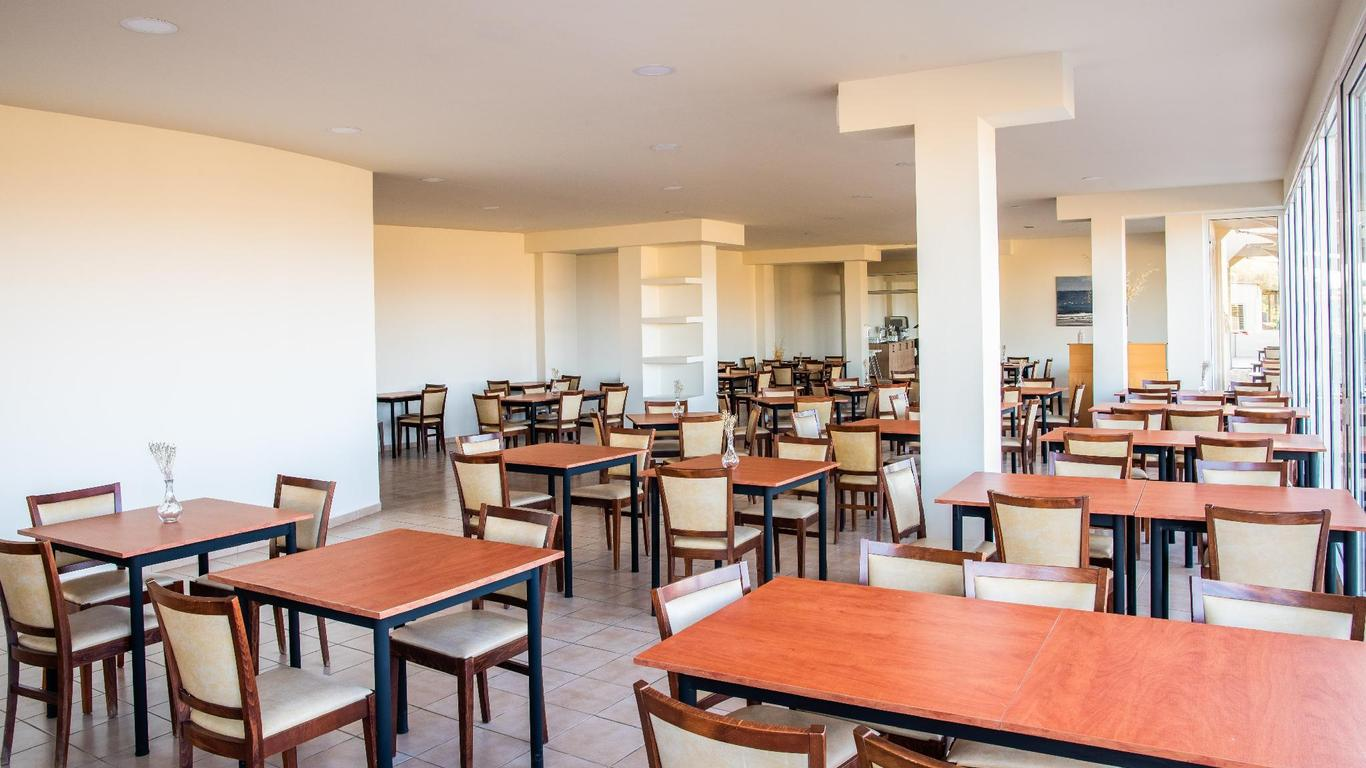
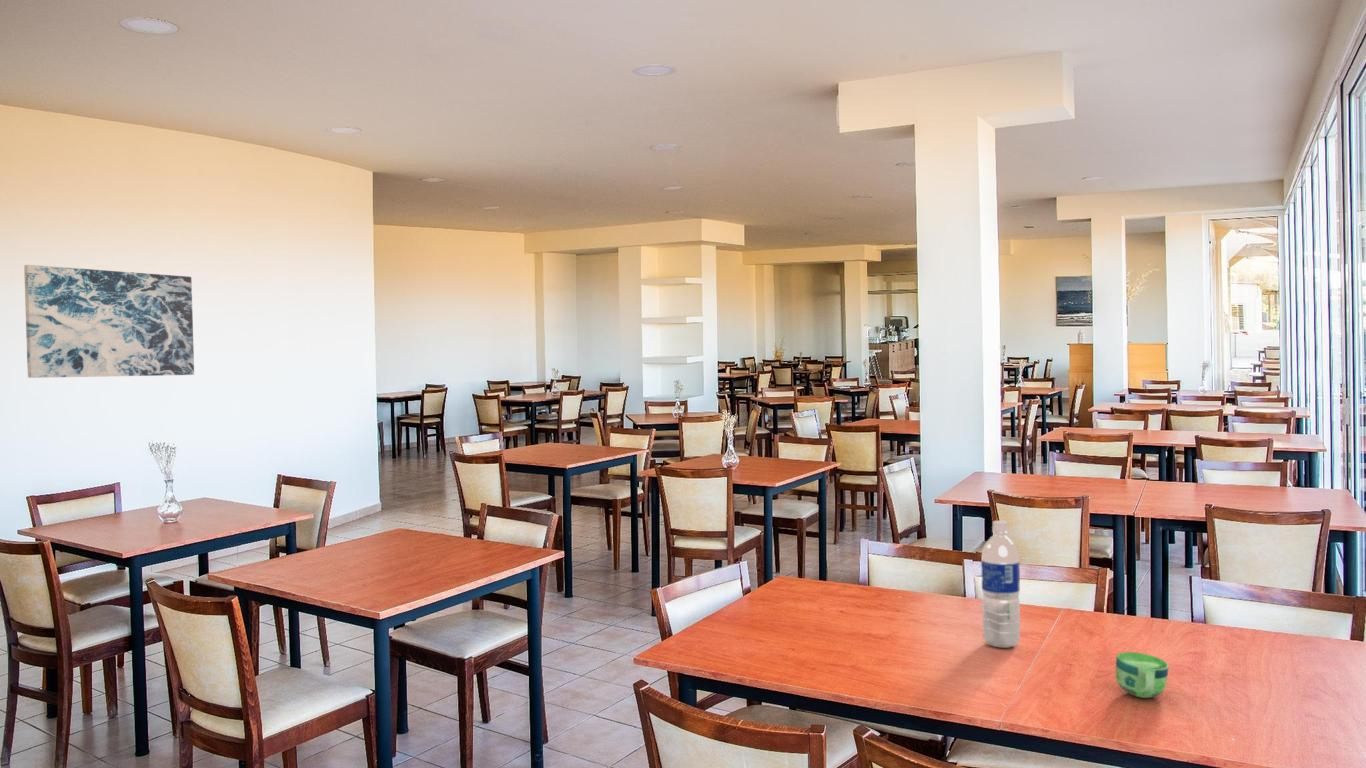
+ cup [1115,651,1170,699]
+ wall art [23,264,195,379]
+ water bottle [980,520,1021,649]
